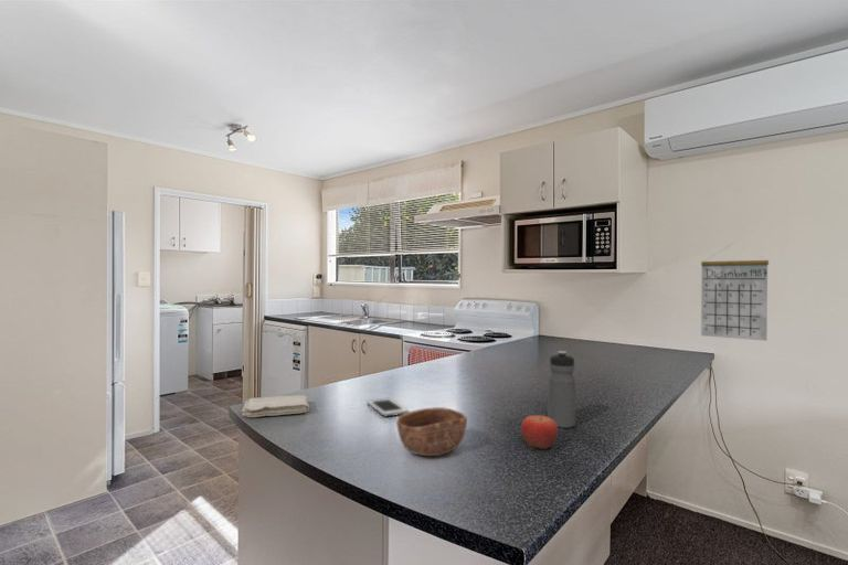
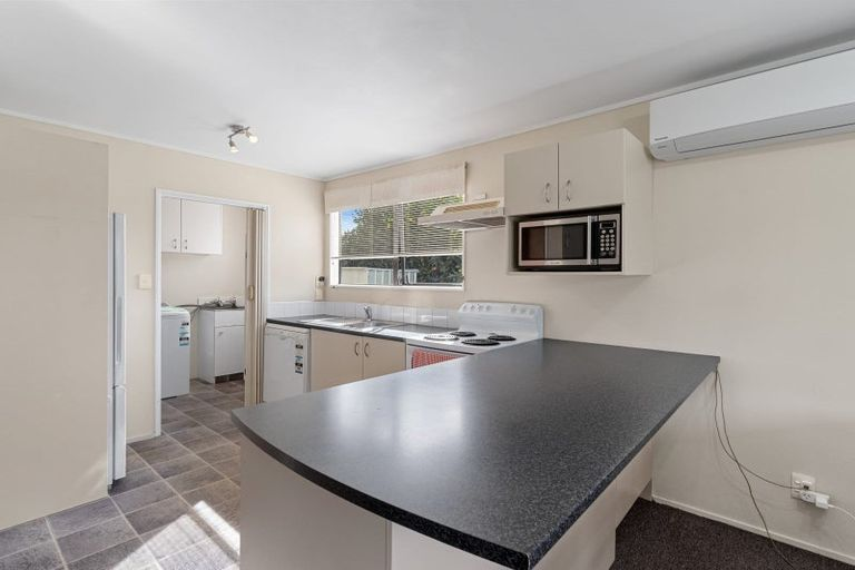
- calendar [700,243,770,342]
- bowl [395,406,468,457]
- fruit [520,412,559,450]
- washcloth [241,394,310,418]
- cell phone [367,397,410,418]
- water bottle [547,350,576,429]
